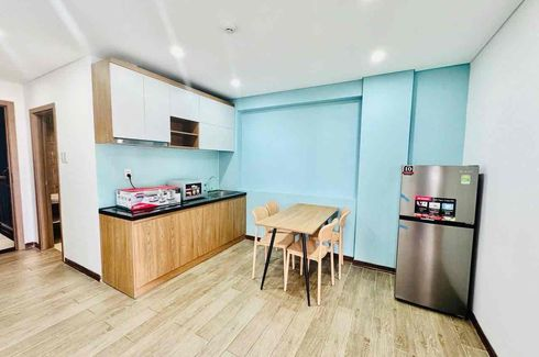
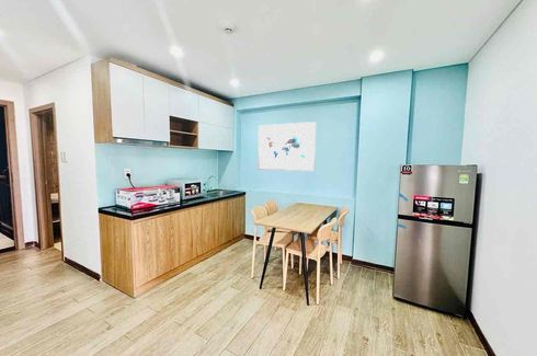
+ wall art [256,120,317,172]
